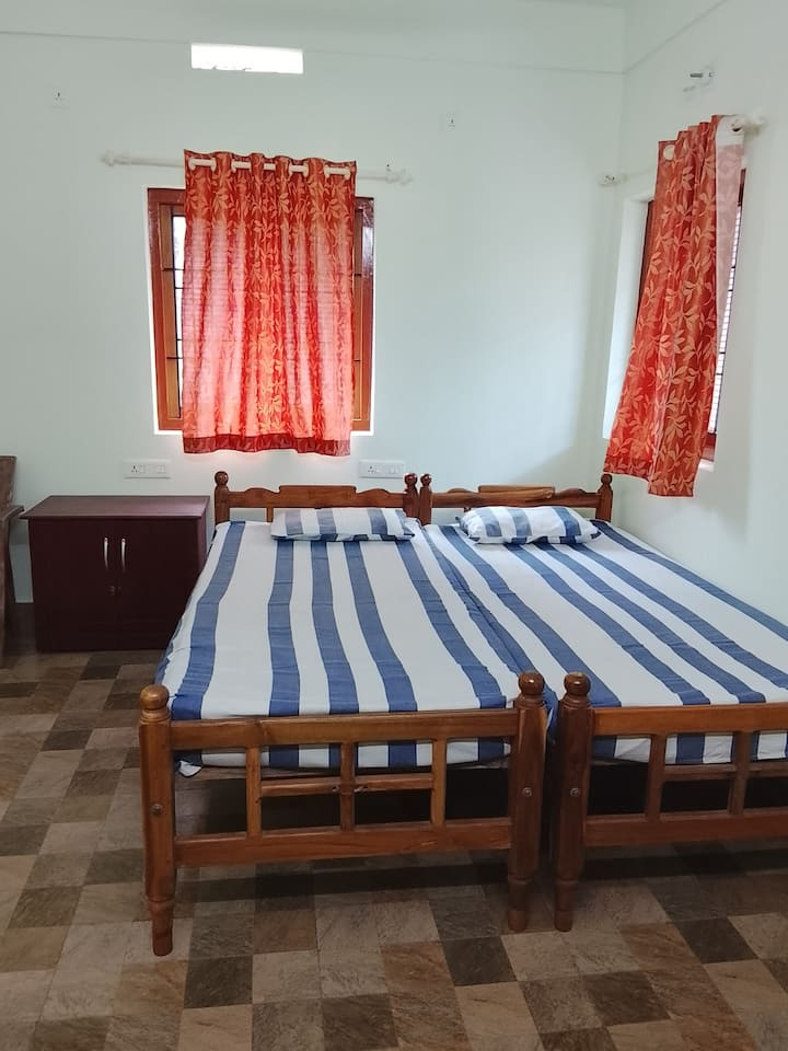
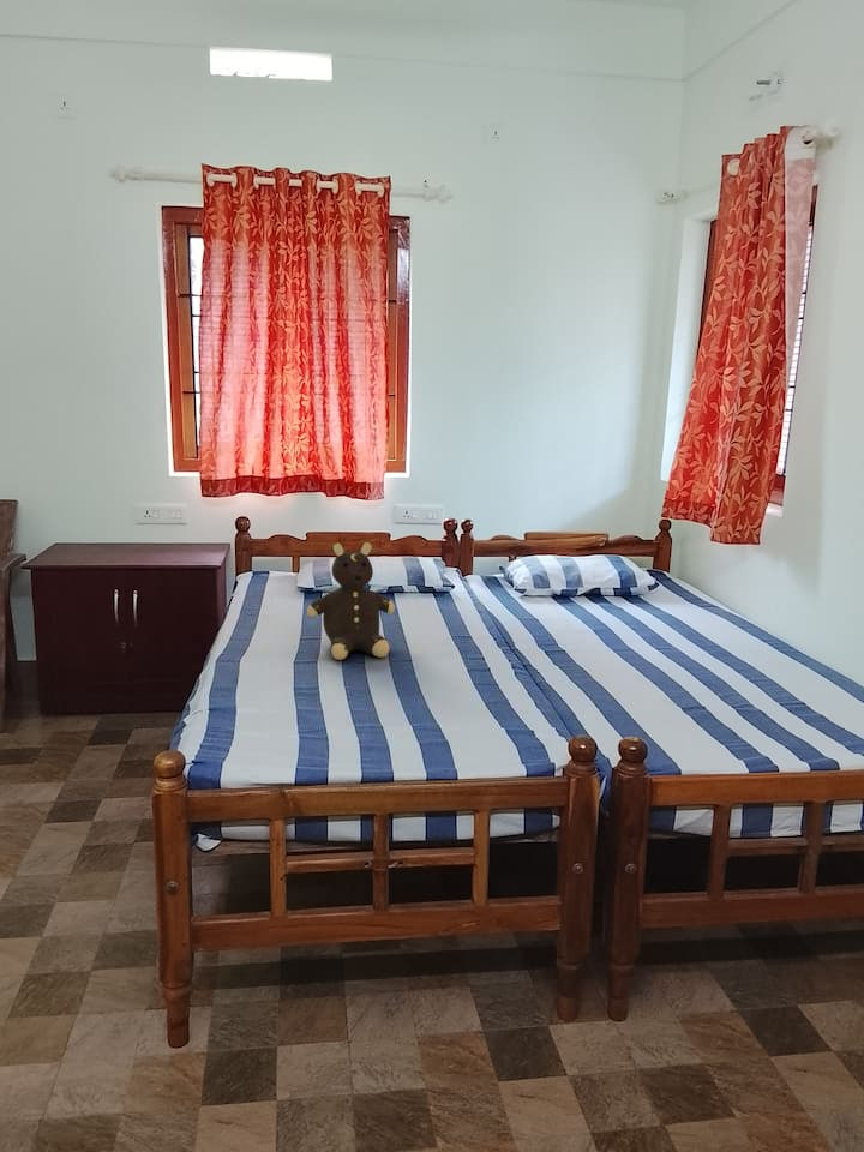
+ teddy bear [306,541,396,661]
